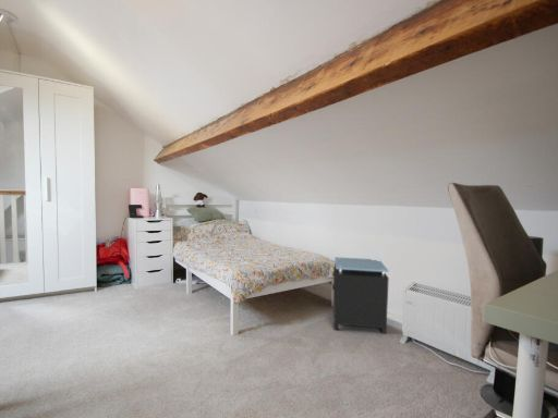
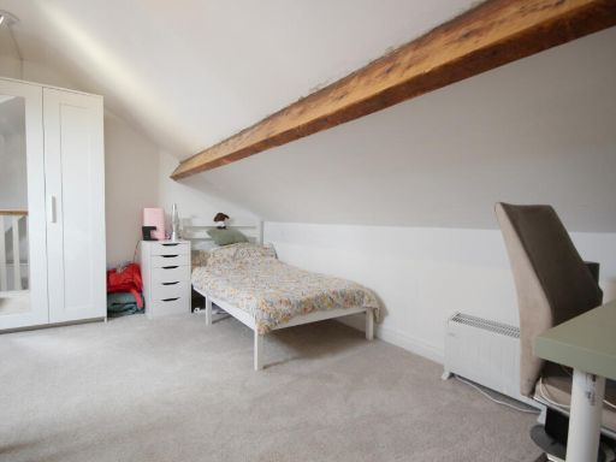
- nightstand [331,256,390,335]
